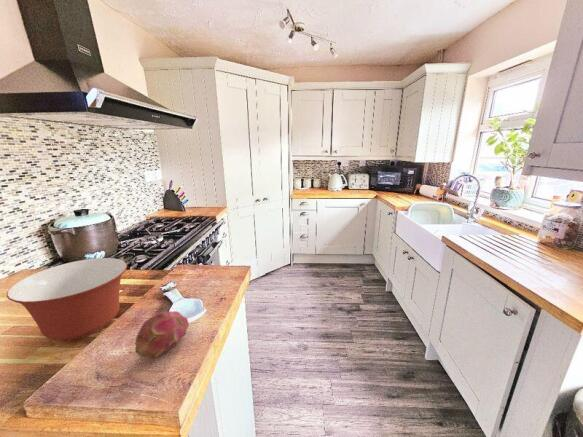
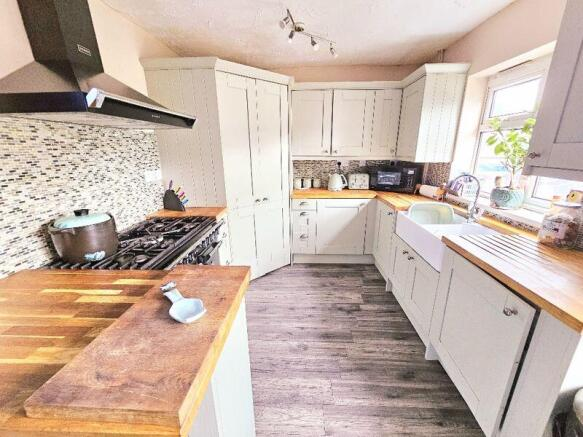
- fruit [134,310,189,359]
- mixing bowl [6,257,128,341]
